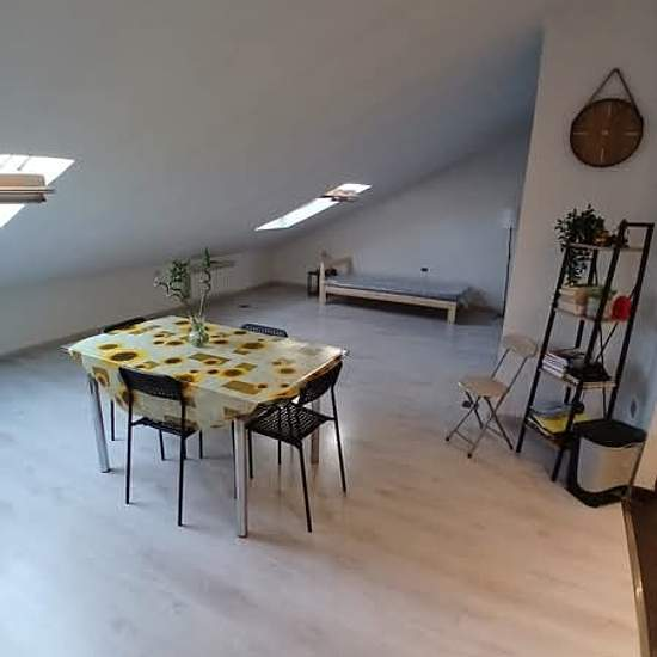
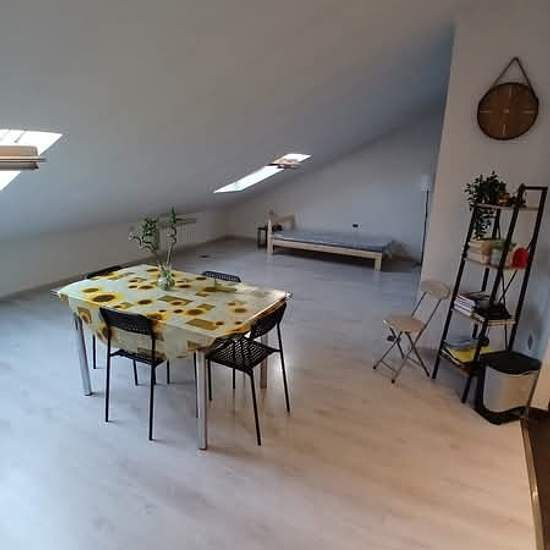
+ banana [213,273,238,293]
